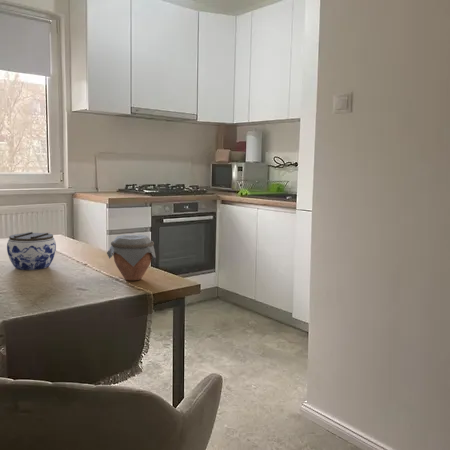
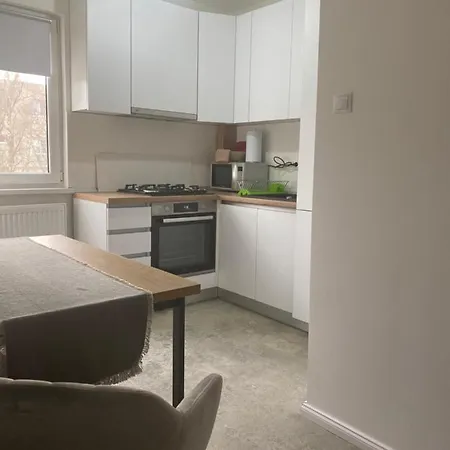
- jar [106,234,157,282]
- jar [6,231,57,271]
